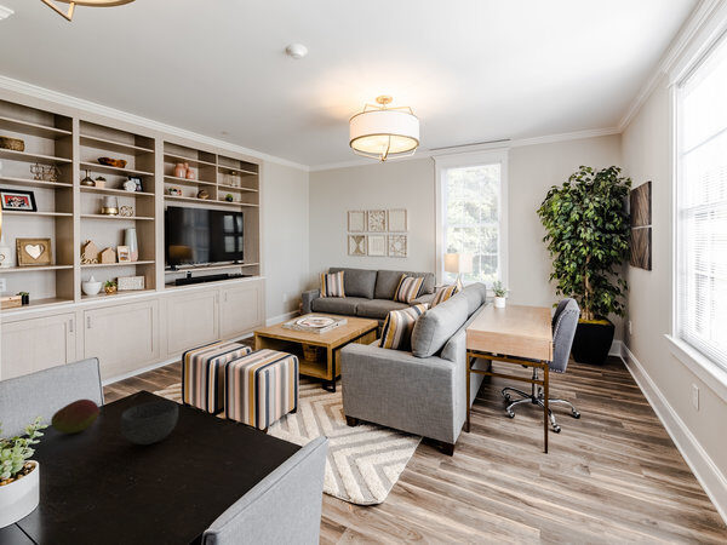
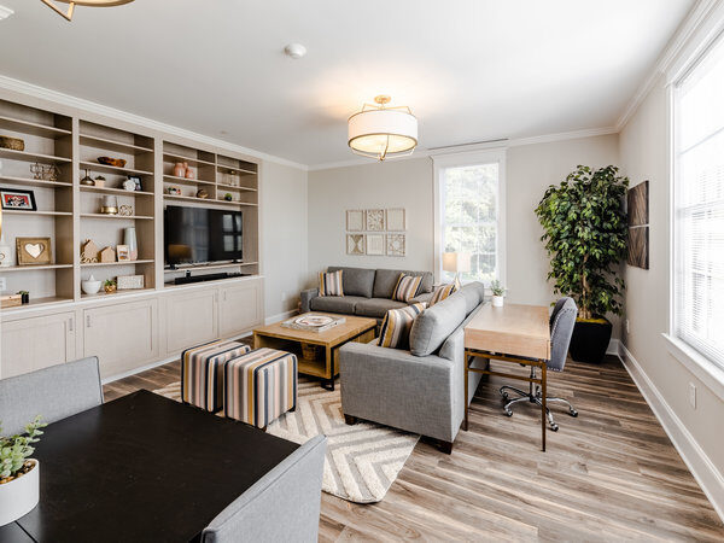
- bowl [119,400,179,446]
- fruit [50,398,103,435]
